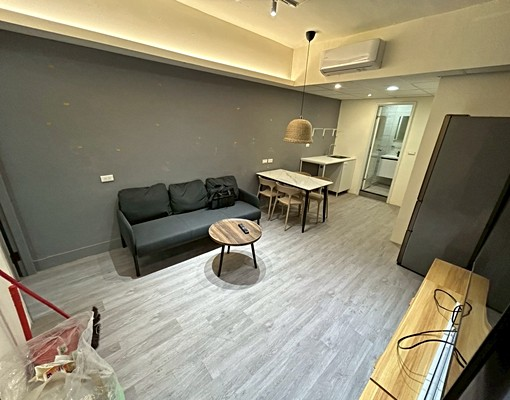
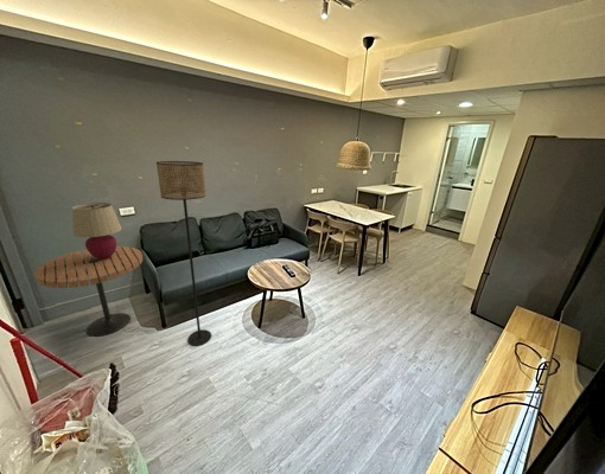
+ side table [33,245,144,338]
+ floor lamp [155,160,212,347]
+ table lamp [71,201,122,260]
